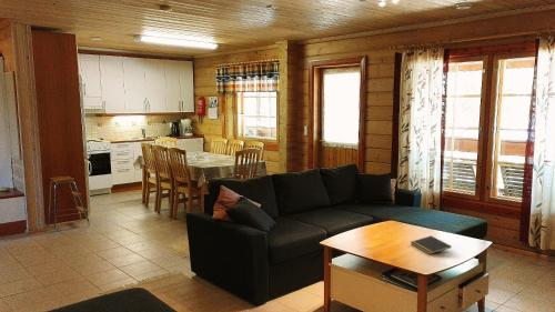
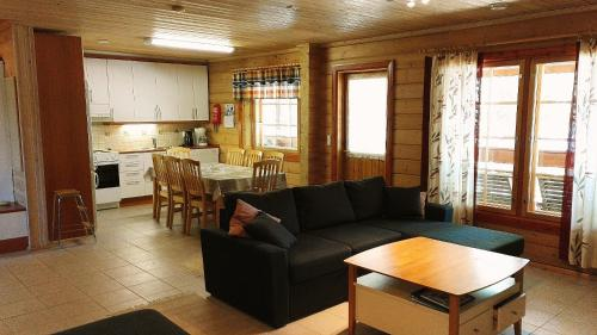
- notepad [410,234,453,255]
